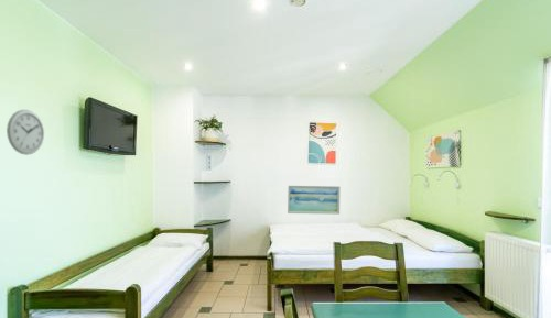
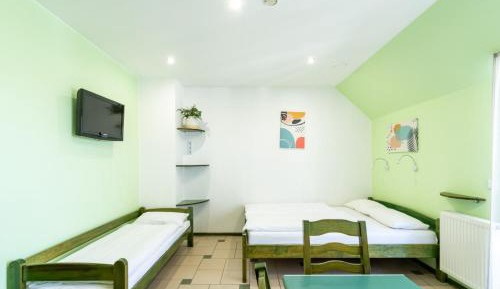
- wall clock [6,109,45,156]
- wall art [287,185,341,216]
